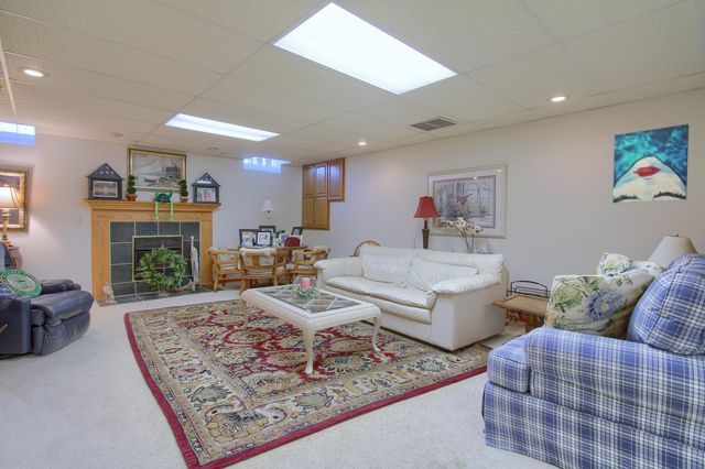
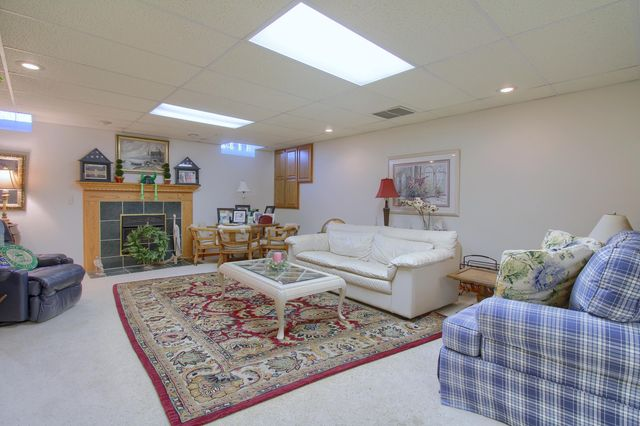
- wall art [611,123,690,204]
